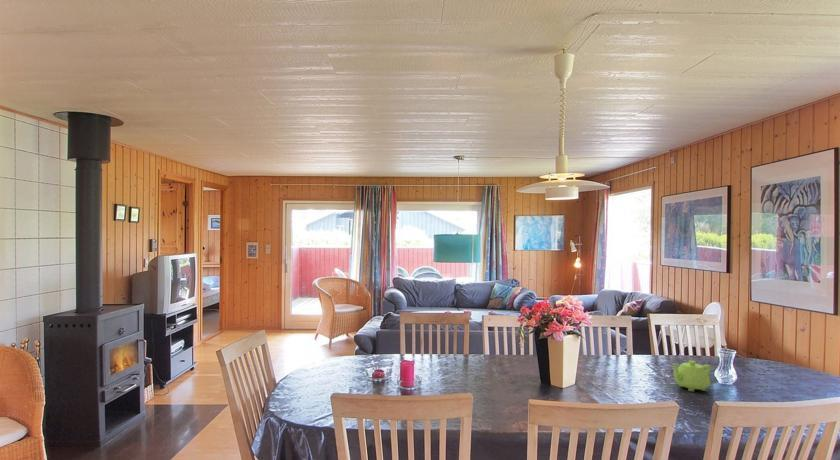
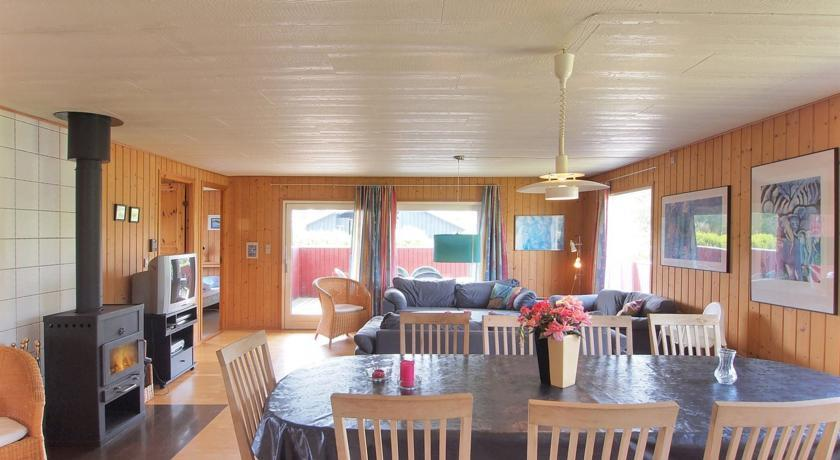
- teapot [671,360,712,393]
